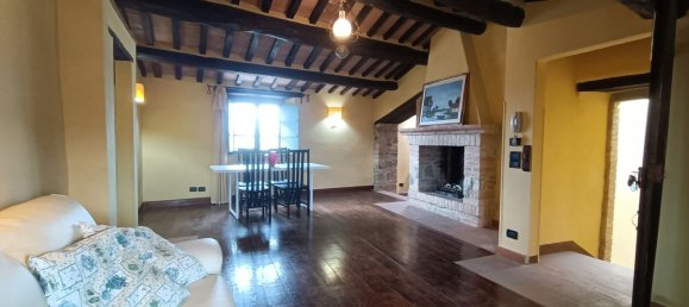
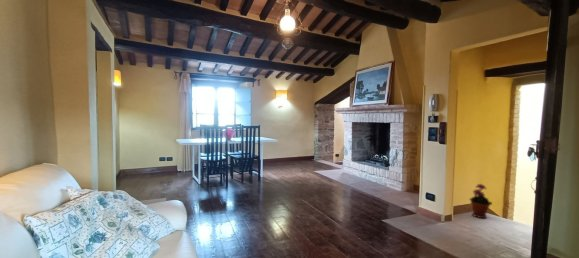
+ potted plant [468,183,493,219]
